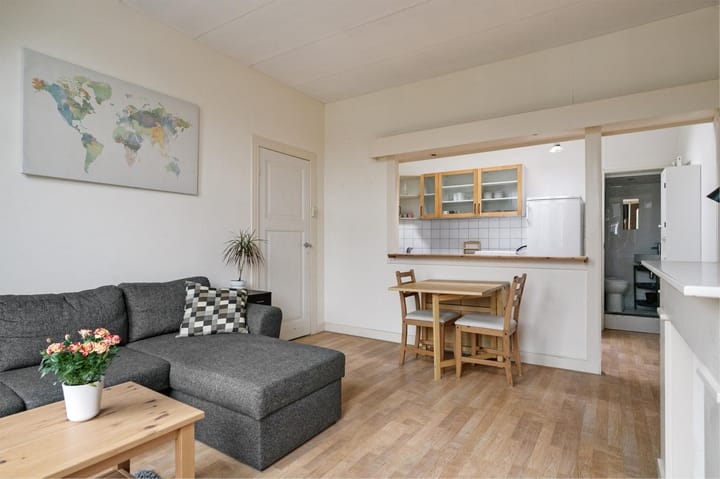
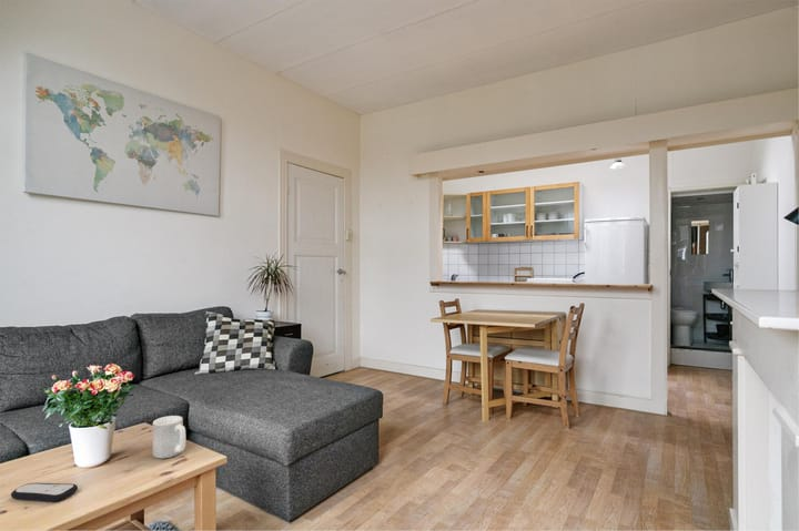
+ mug [152,415,186,460]
+ remote control [10,482,79,503]
